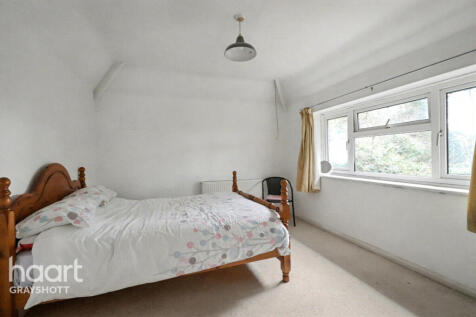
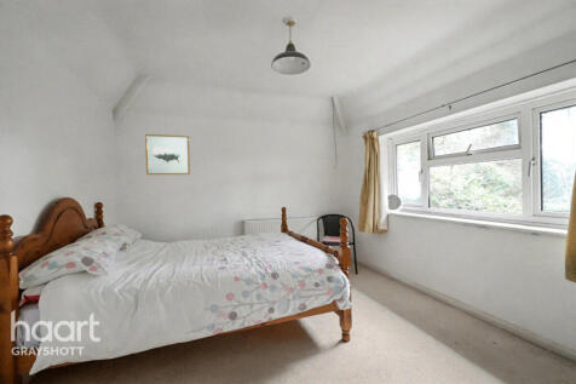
+ wall art [144,133,191,176]
